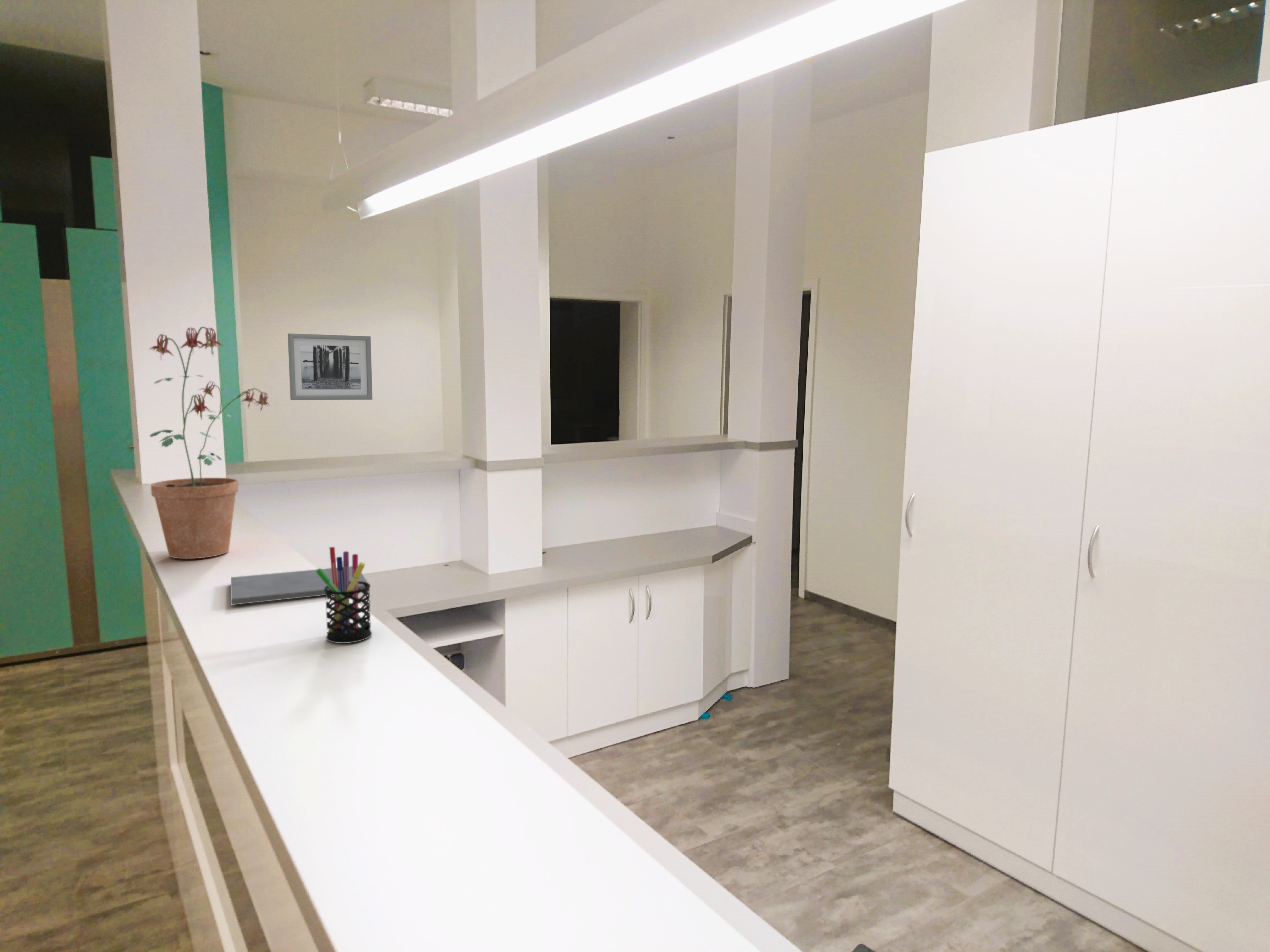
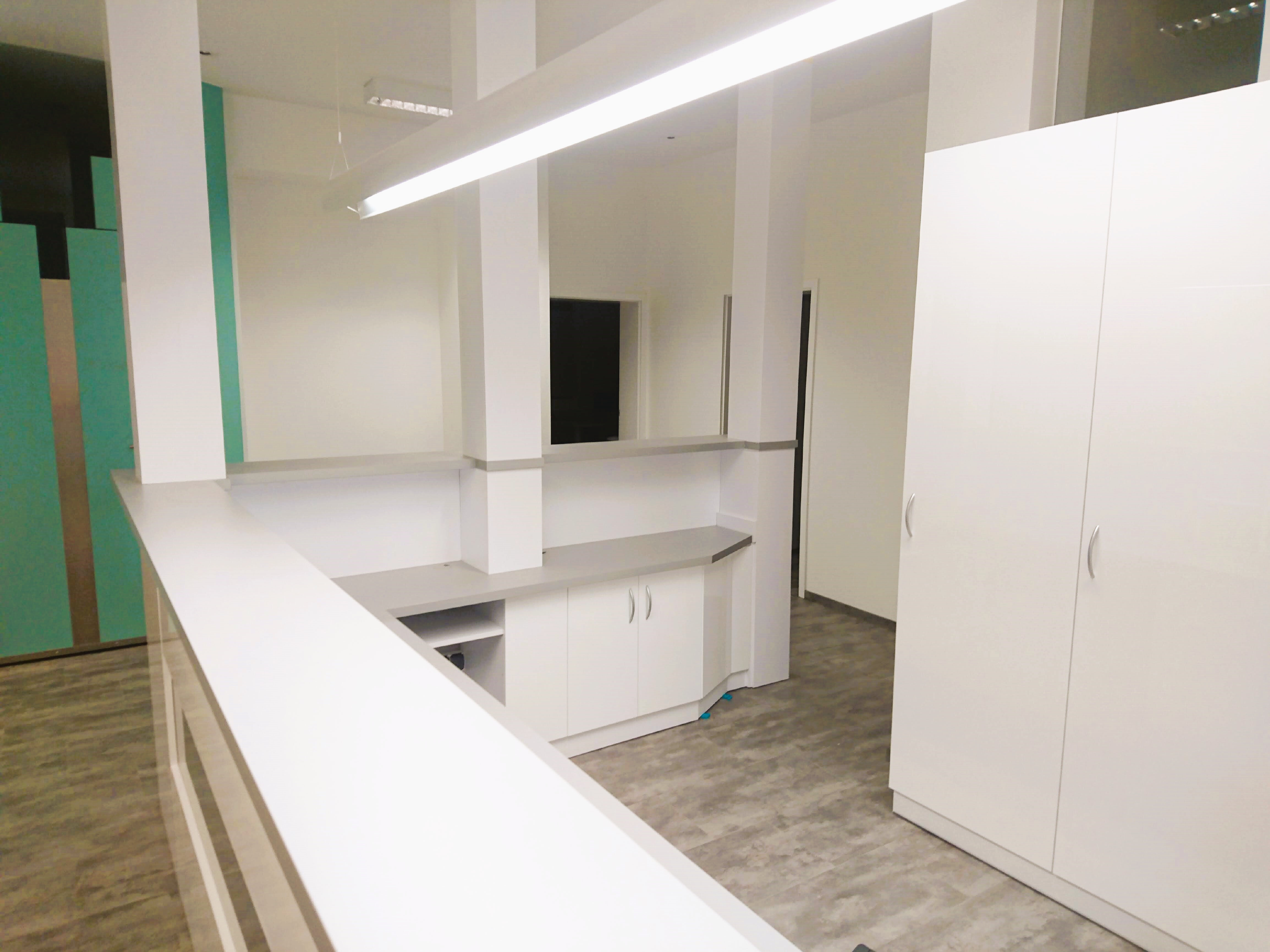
- notepad [230,566,370,605]
- wall art [287,333,373,400]
- pen holder [316,546,372,644]
- potted plant [148,326,270,559]
